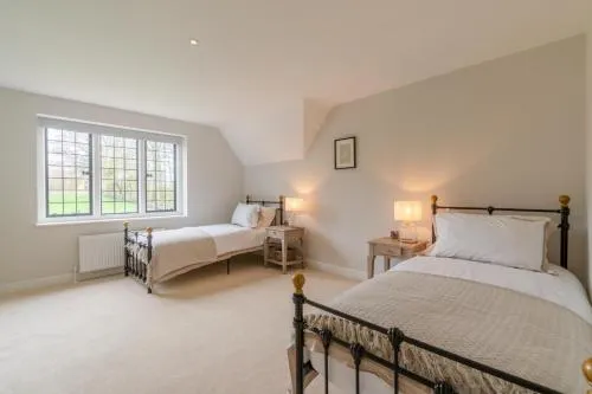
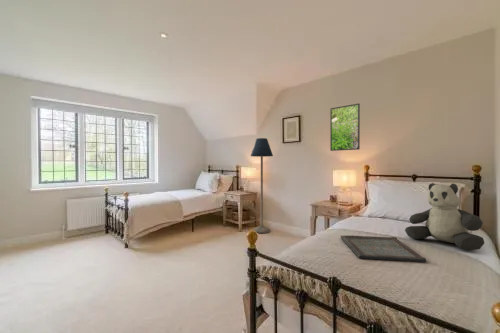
+ floor lamp [250,137,274,234]
+ teddy bear [404,182,485,251]
+ serving tray [340,235,427,263]
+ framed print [329,103,361,152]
